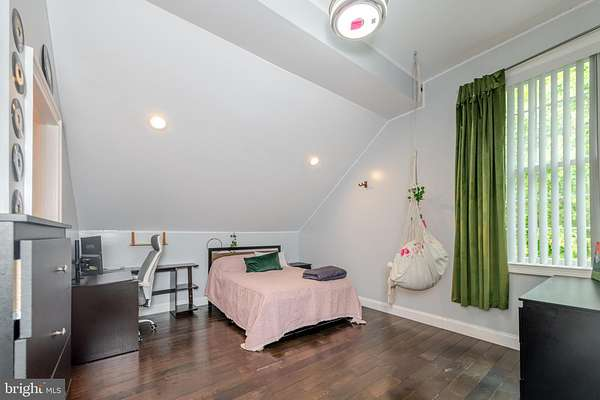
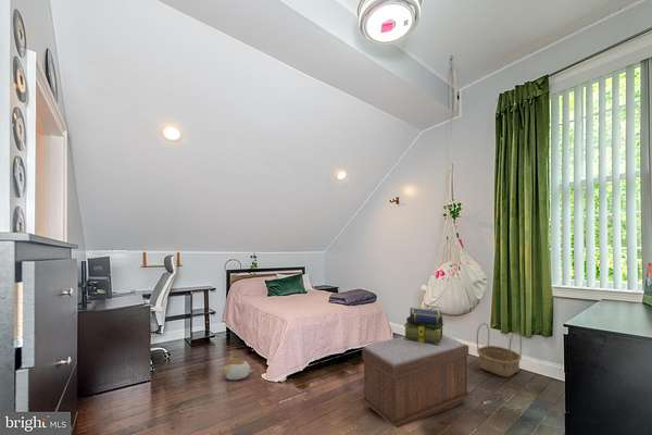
+ stack of books [403,307,446,345]
+ plush toy [222,357,254,381]
+ basket [476,322,523,378]
+ bench [361,334,469,428]
